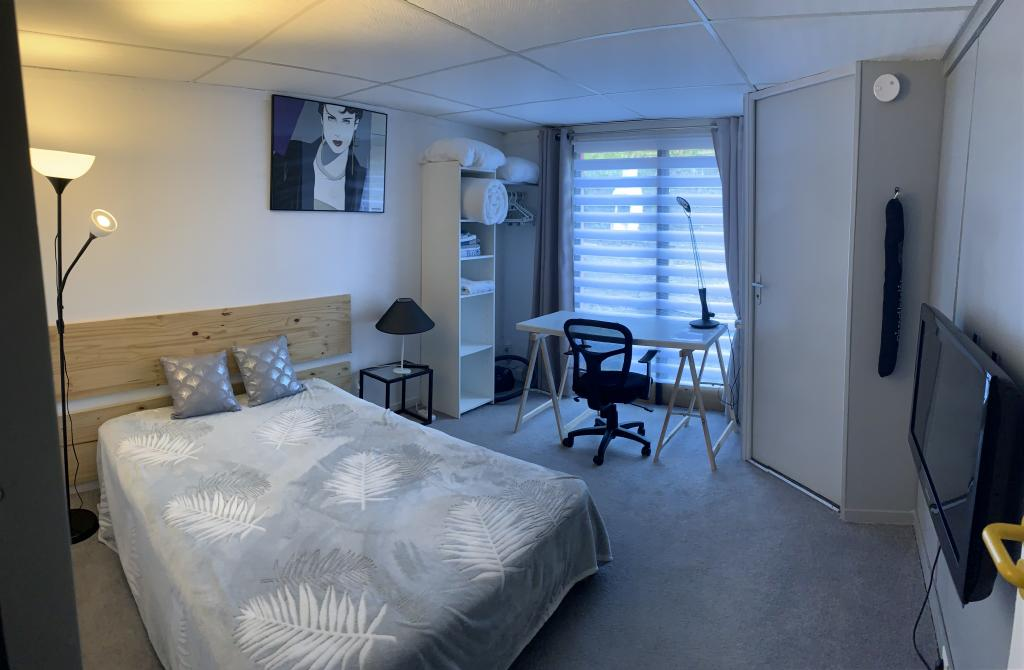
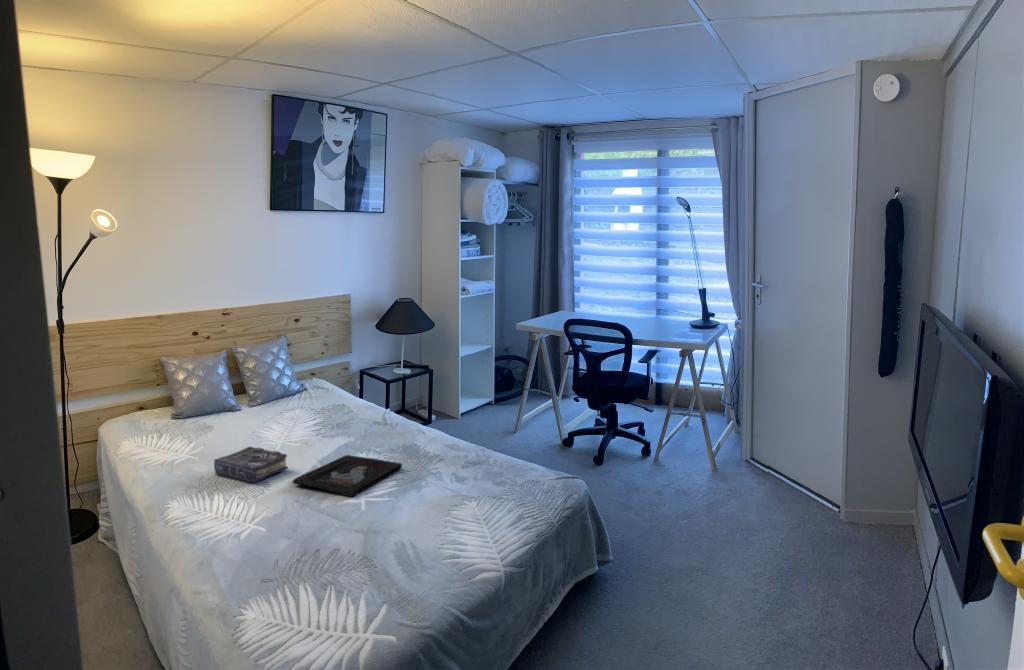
+ decorative tray [291,454,403,498]
+ book [213,446,289,484]
